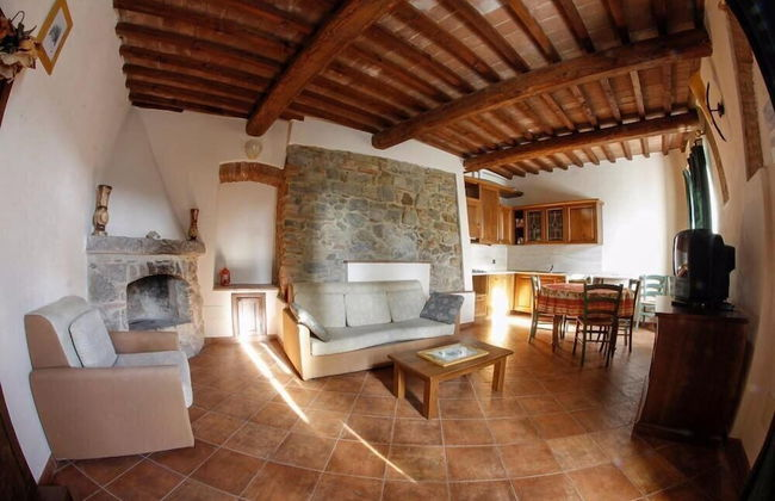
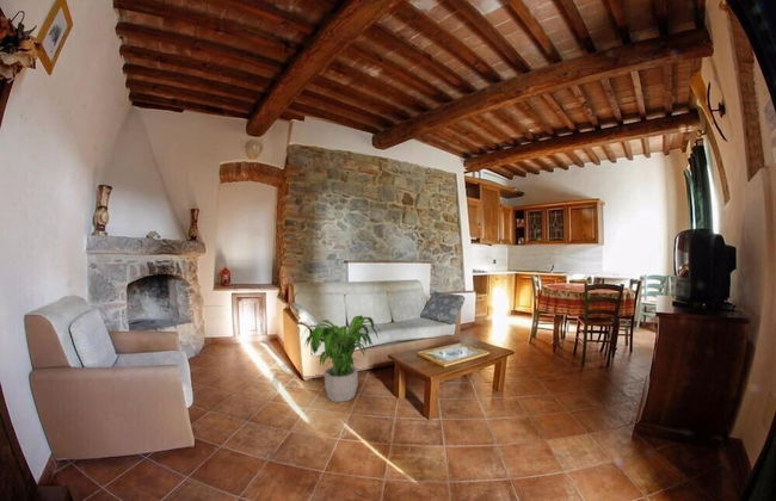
+ potted plant [300,315,382,403]
